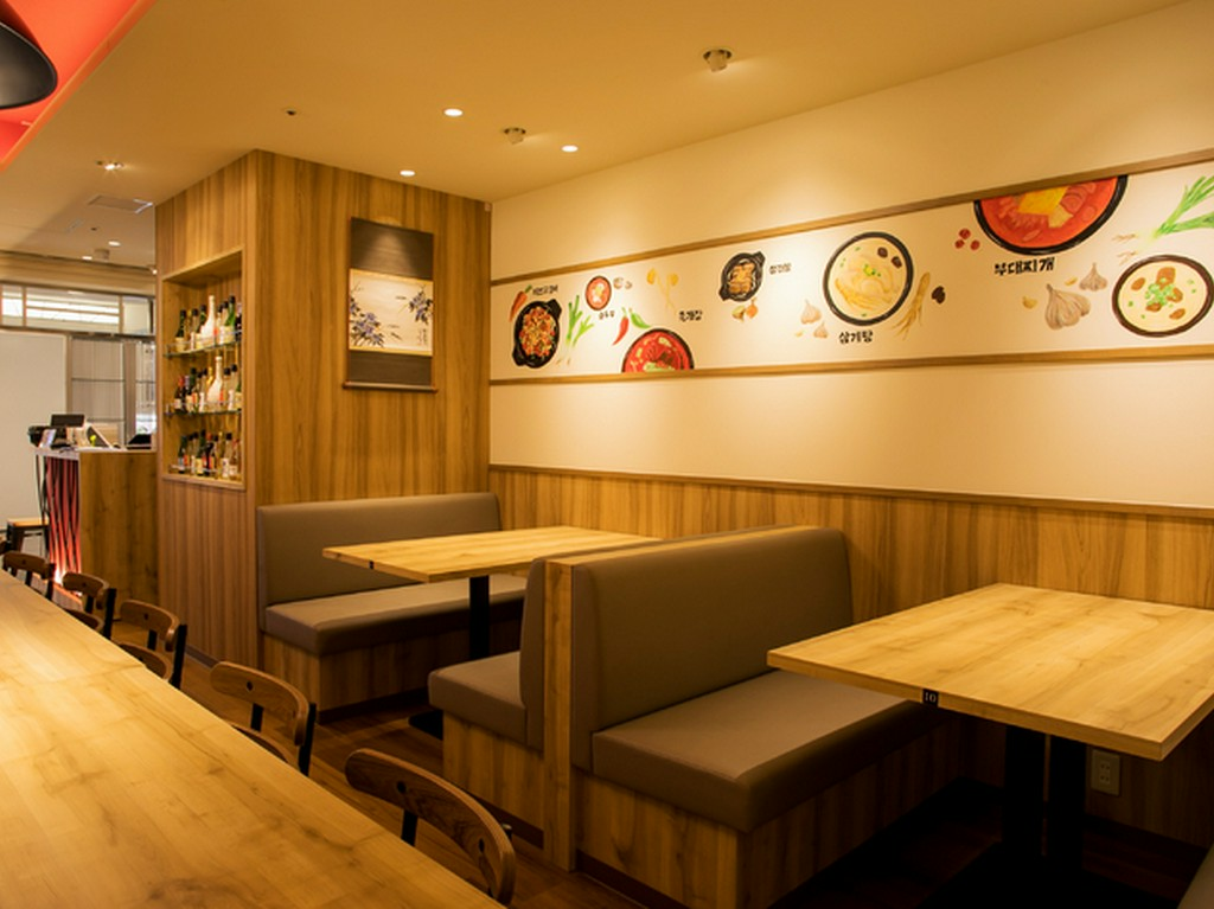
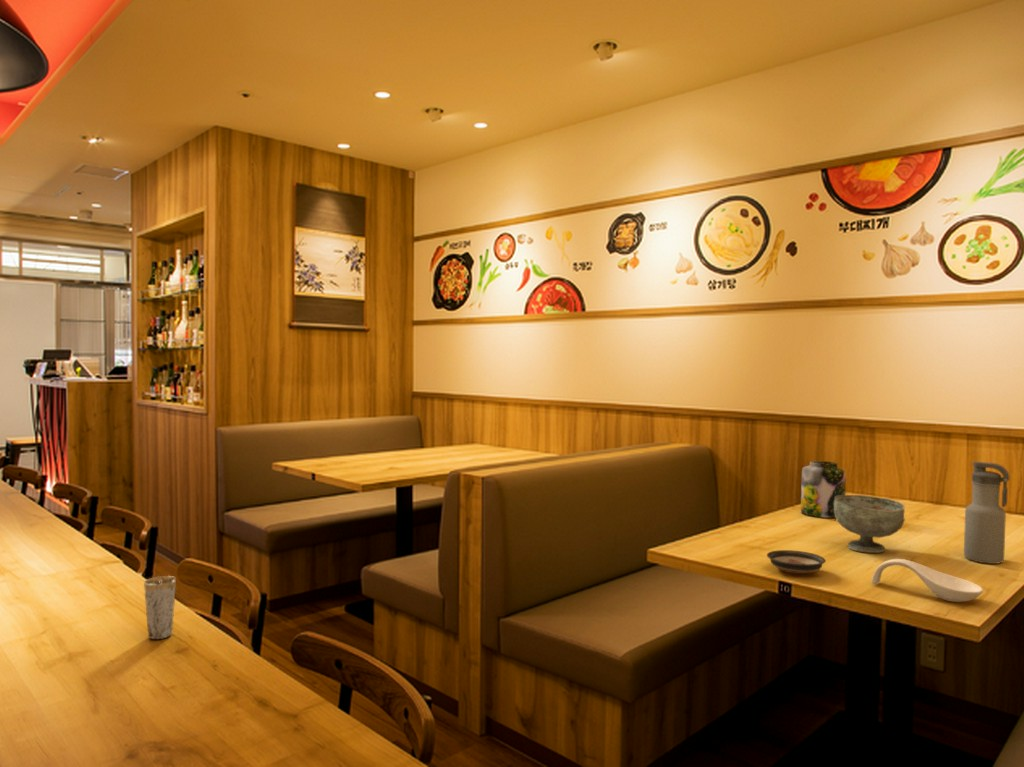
+ water bottle [963,461,1010,565]
+ saucer [766,549,827,575]
+ jar [800,460,847,519]
+ bowl [834,494,906,554]
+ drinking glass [143,575,177,640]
+ spoon rest [871,558,984,603]
